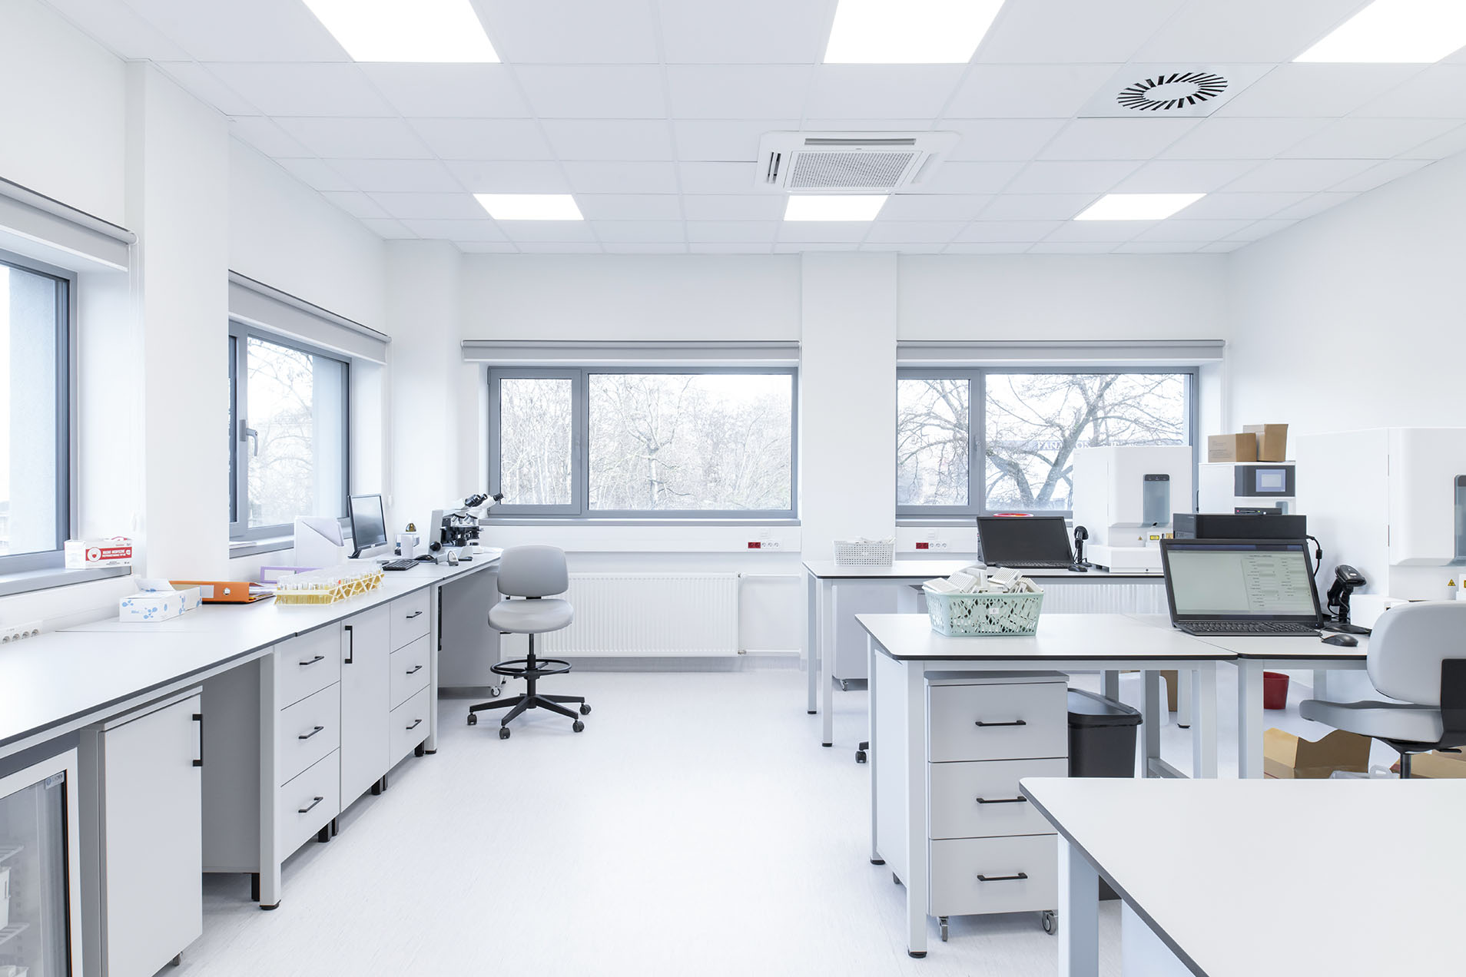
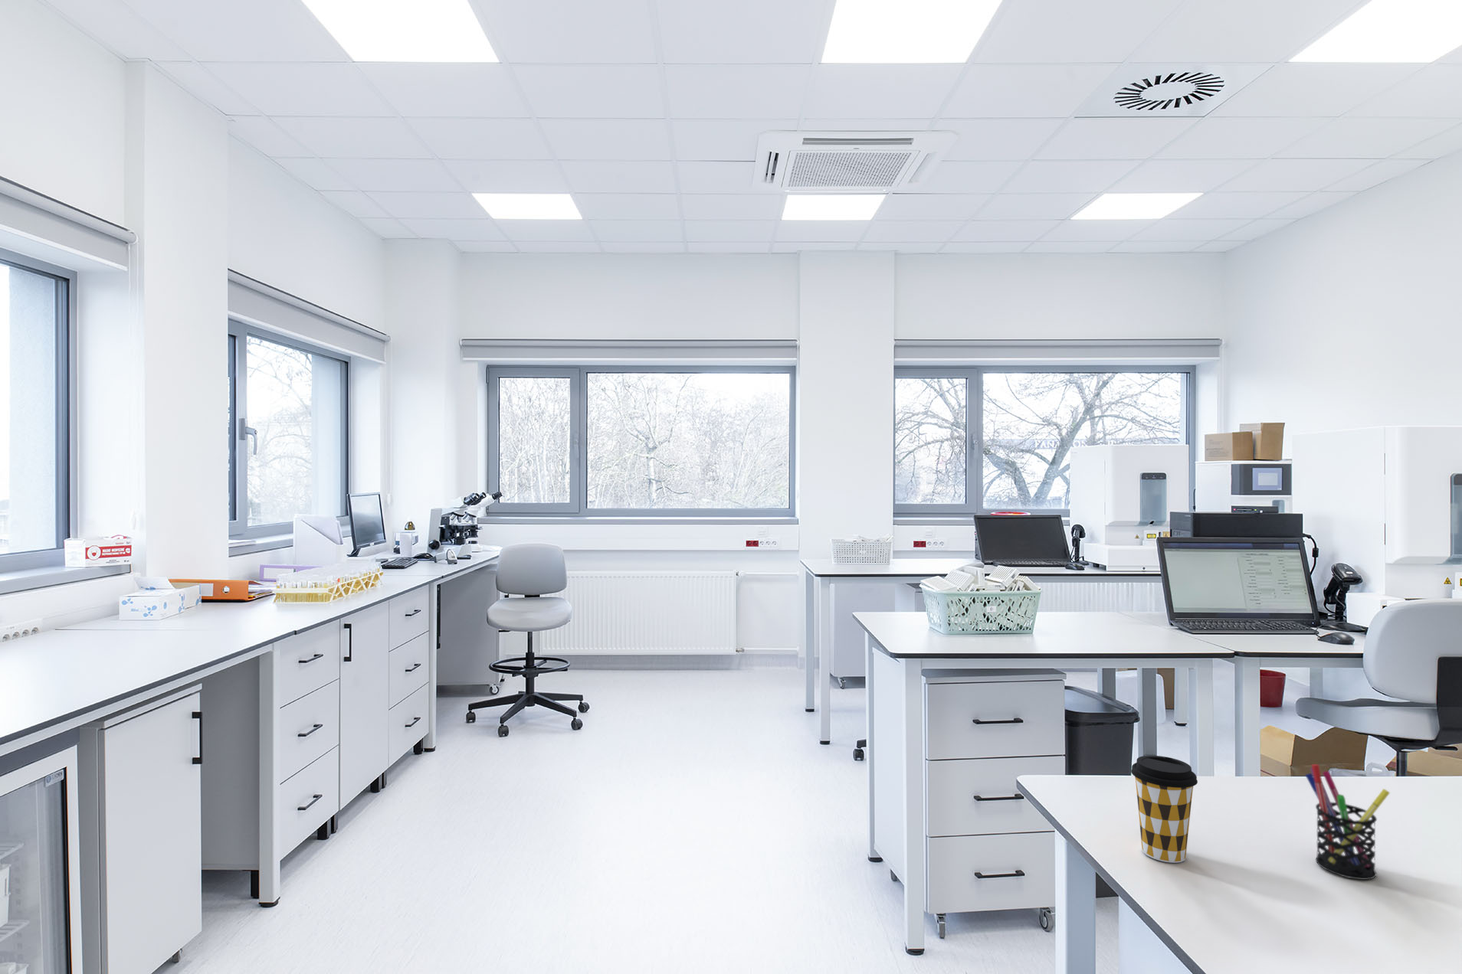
+ coffee cup [1130,756,1199,864]
+ pen holder [1304,763,1390,881]
